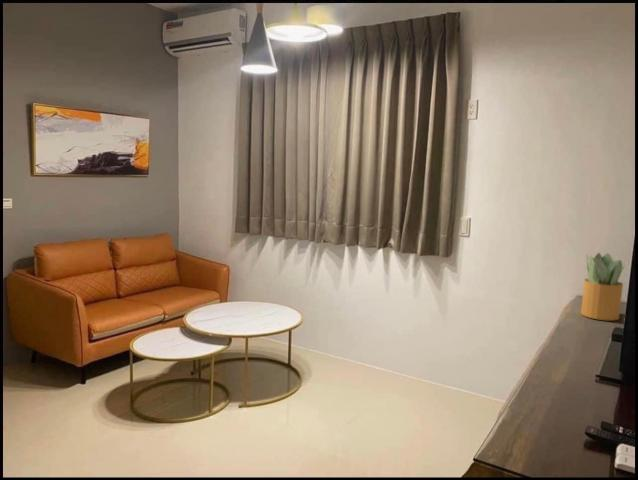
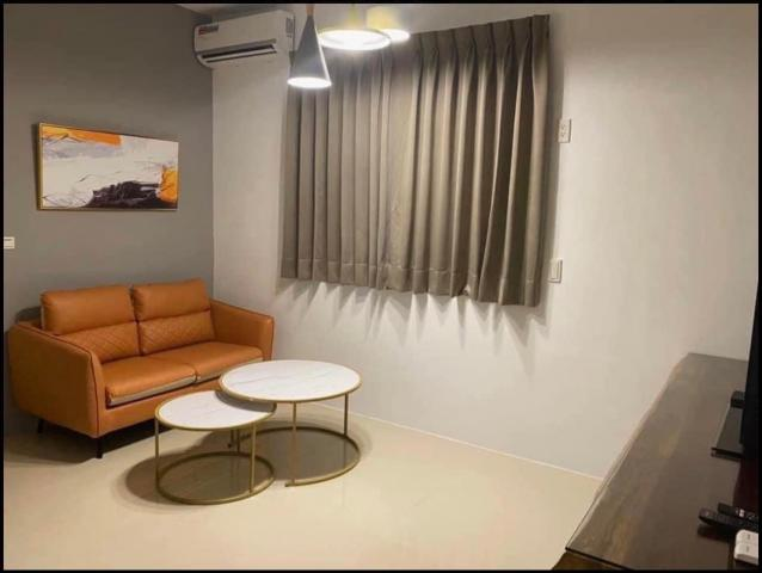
- potted plant [580,252,628,322]
